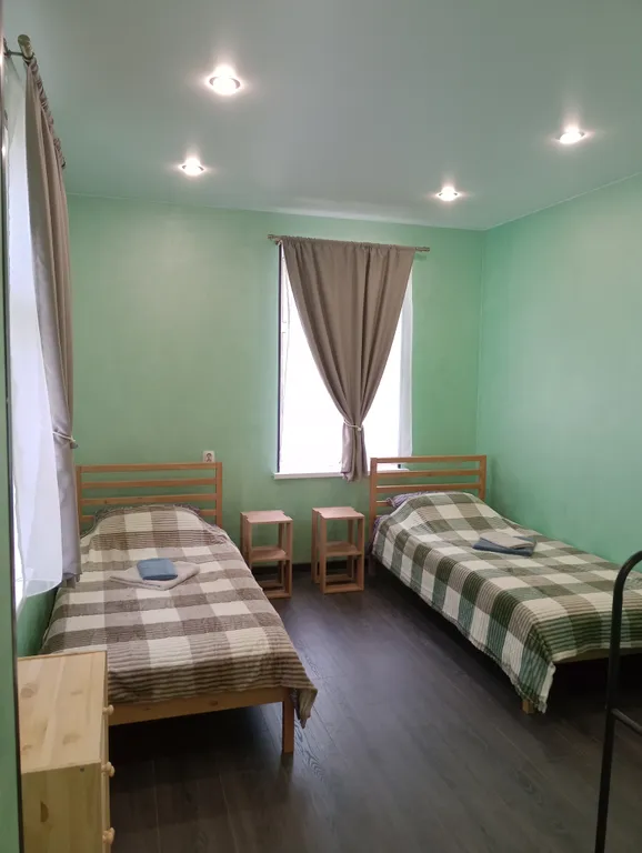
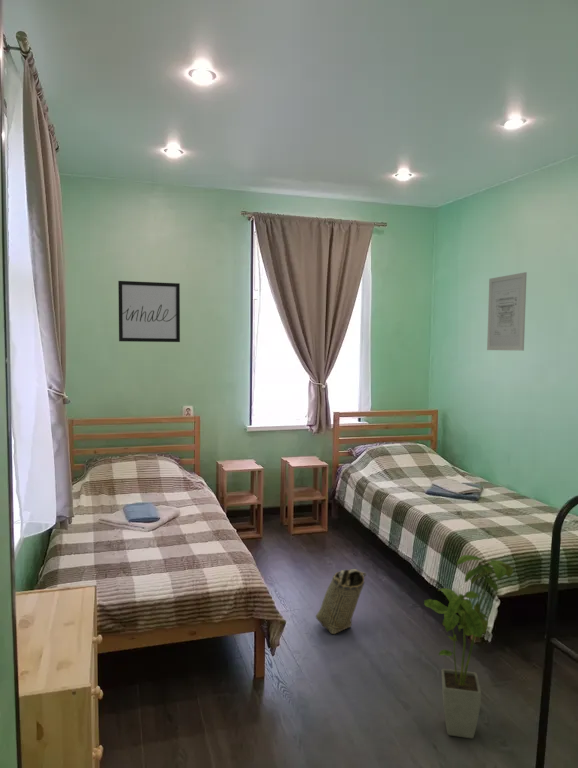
+ house plant [423,554,514,739]
+ wall art [486,271,528,352]
+ basket [315,568,367,635]
+ wall art [117,280,181,343]
